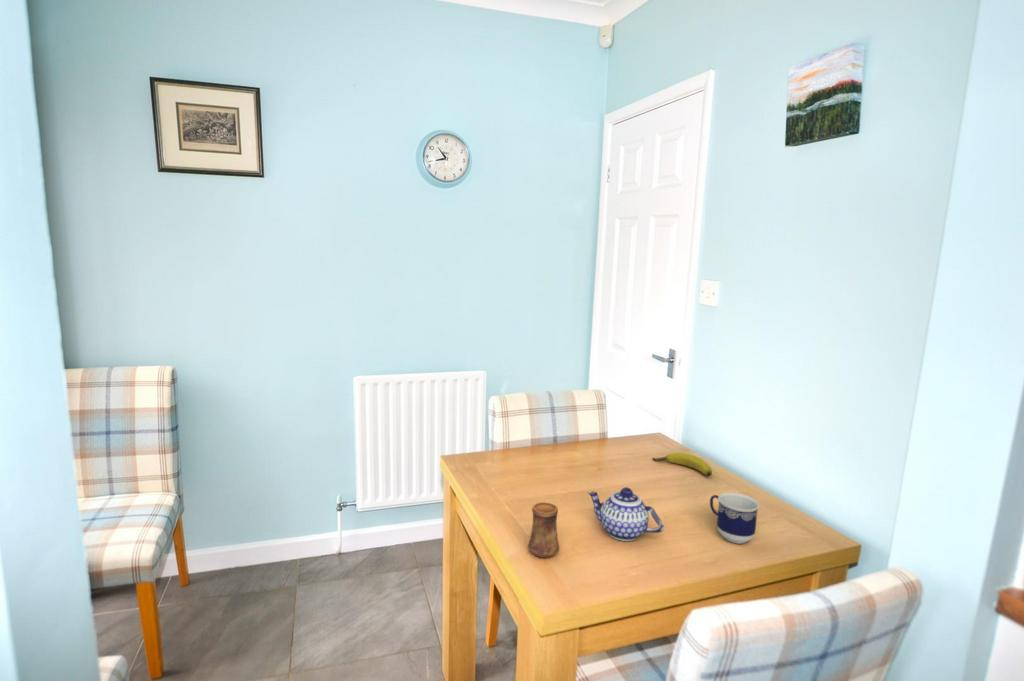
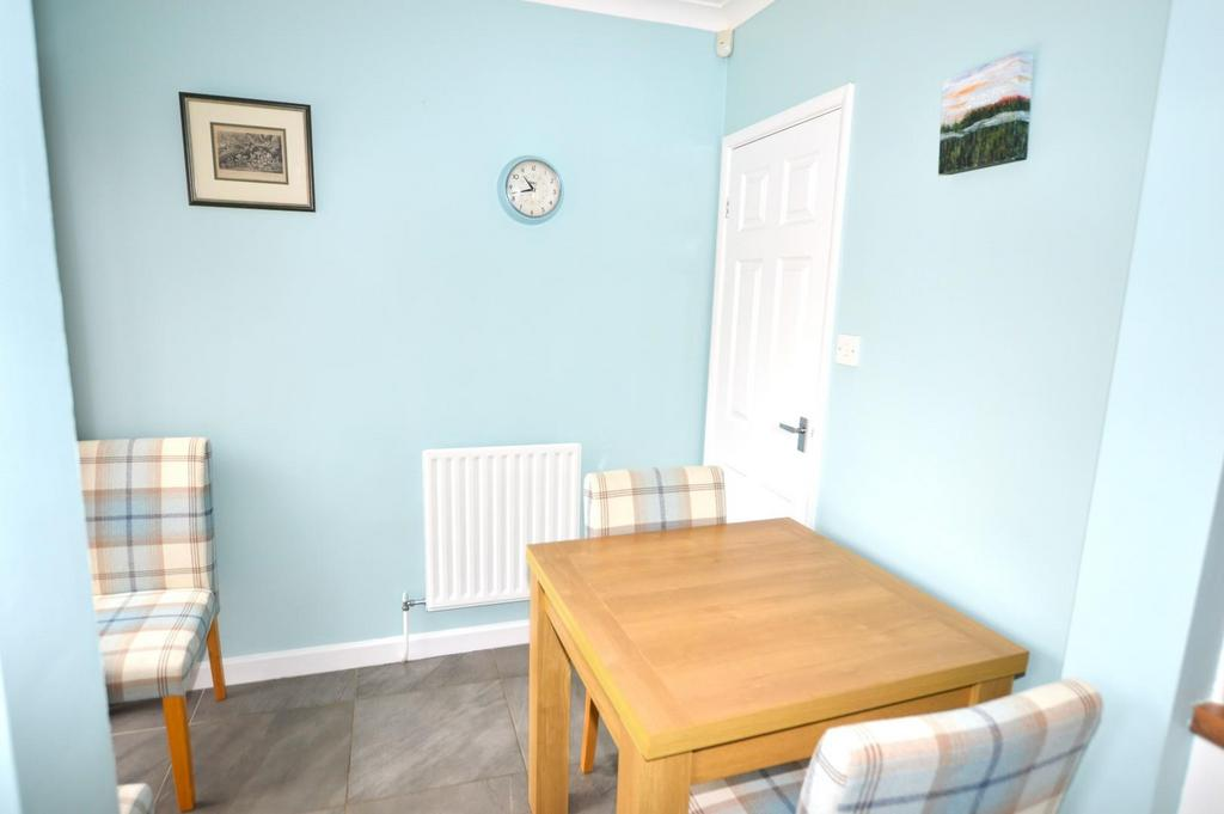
- banana [651,452,713,477]
- cup [709,492,760,544]
- cup [527,501,560,559]
- teapot [586,486,665,542]
